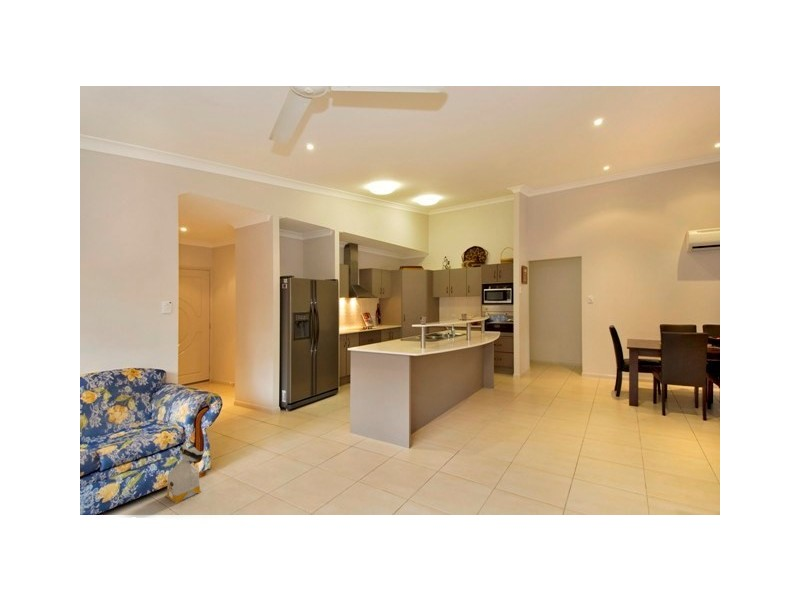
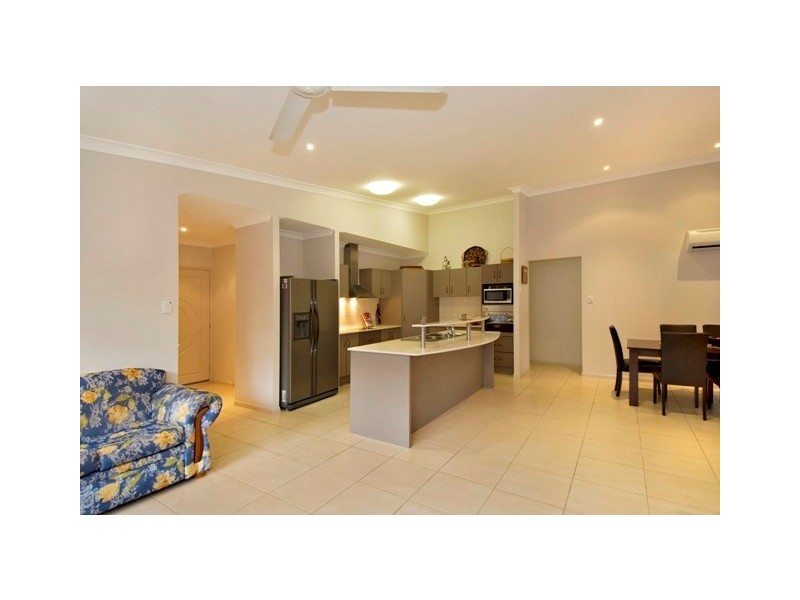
- bag [164,441,206,504]
